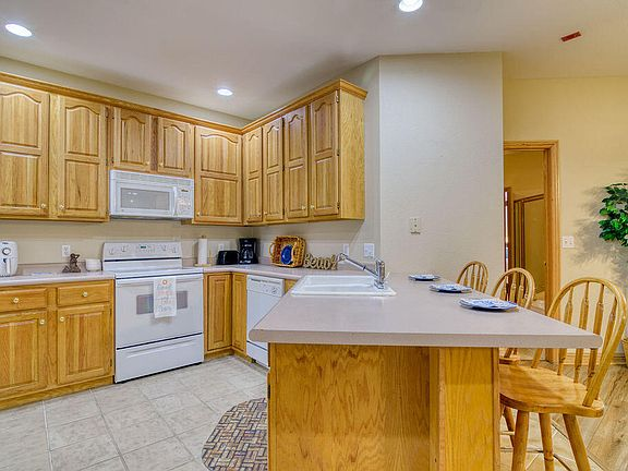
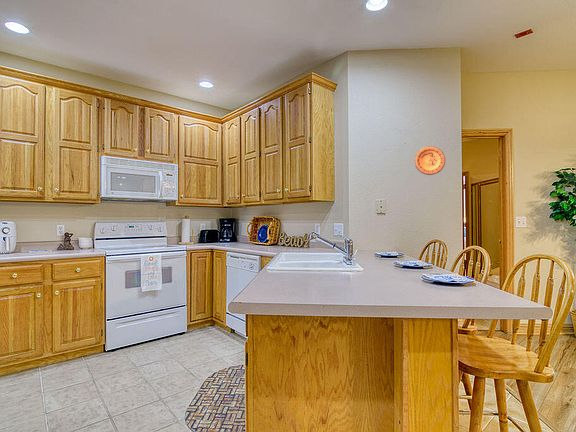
+ decorative plate [413,145,446,176]
